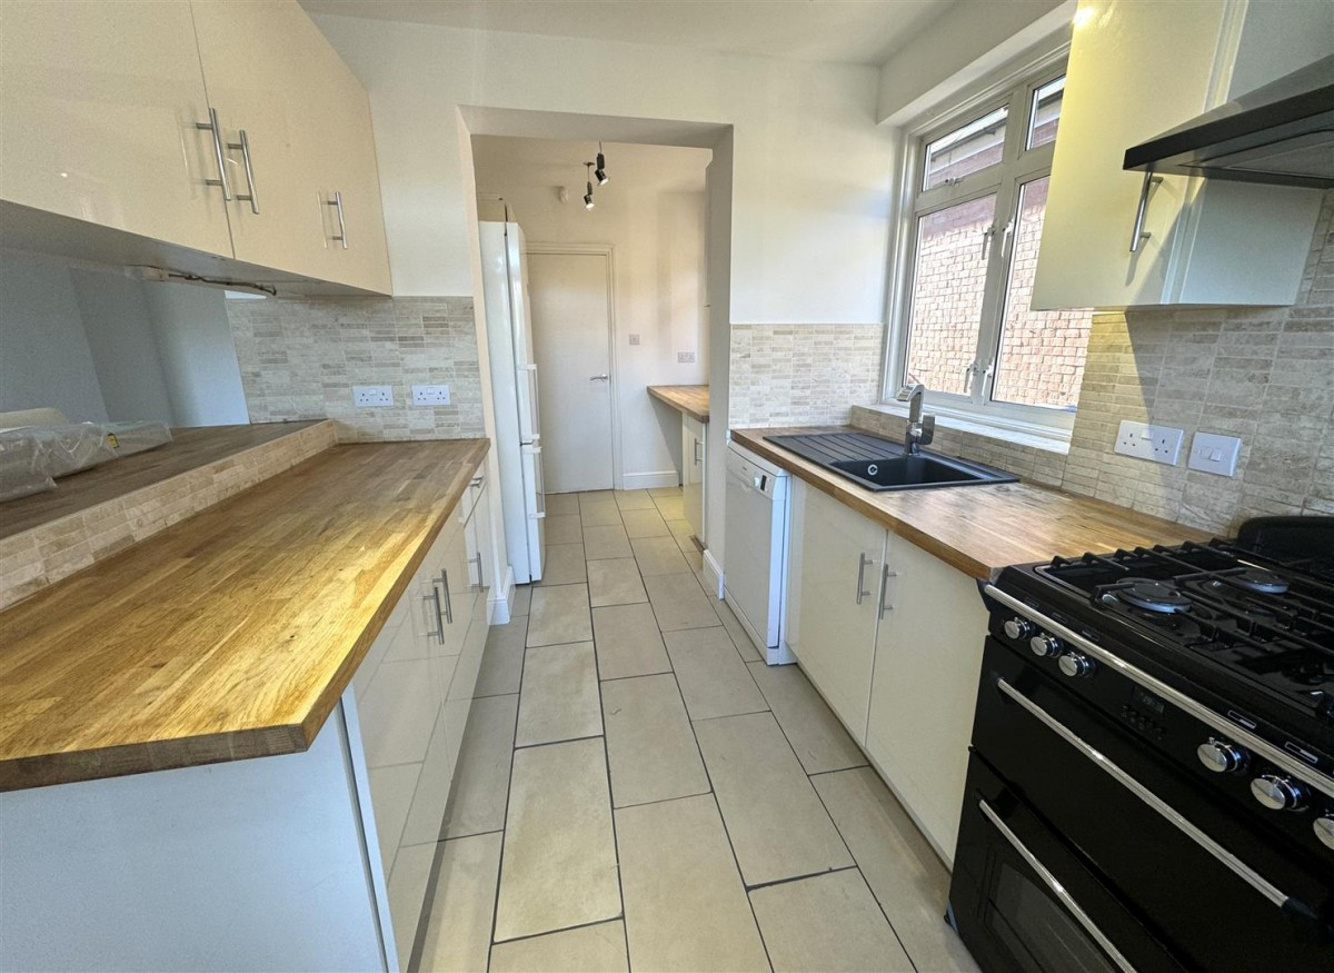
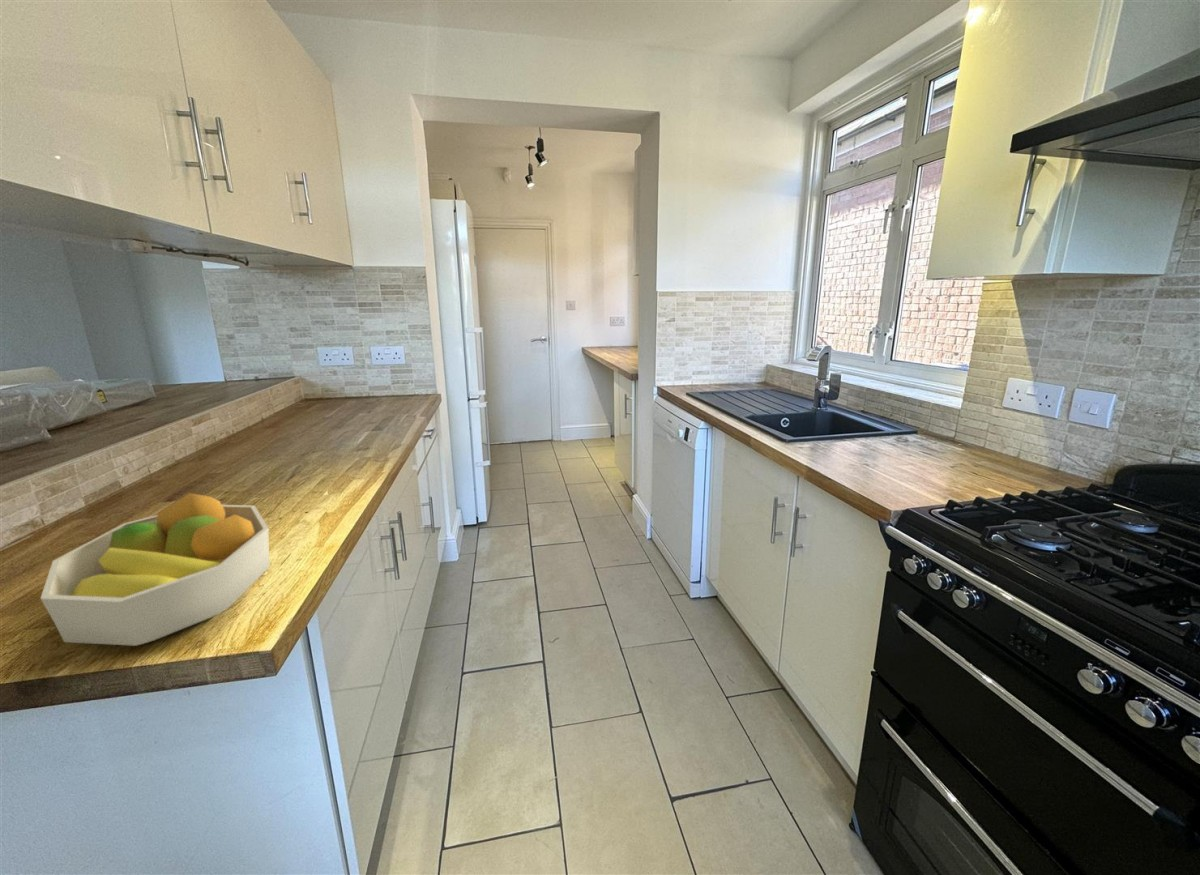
+ fruit bowl [39,492,271,647]
